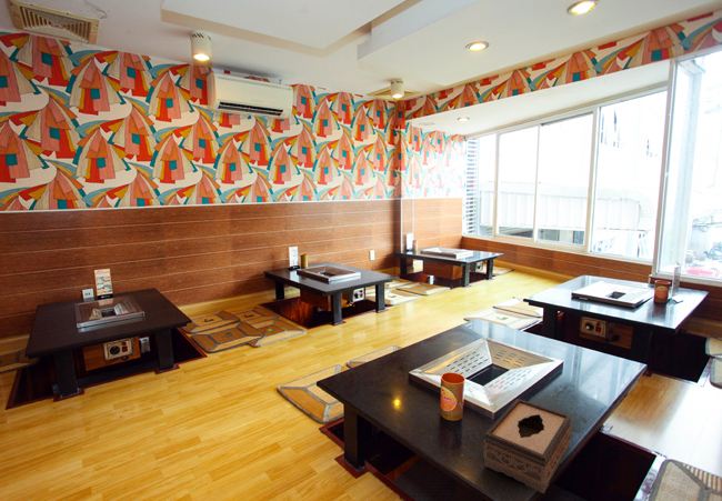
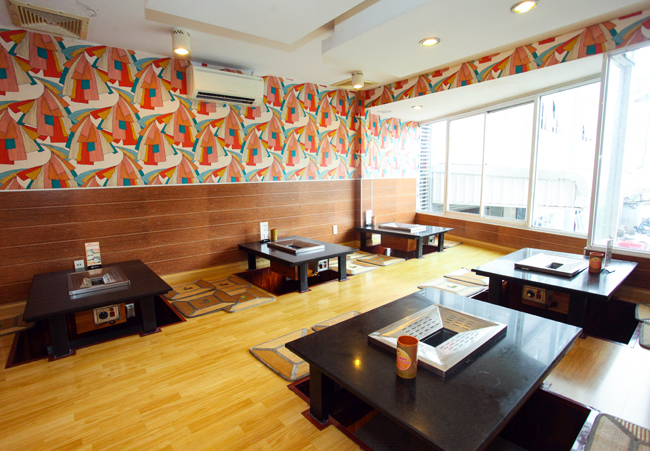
- tissue box [482,398,573,494]
